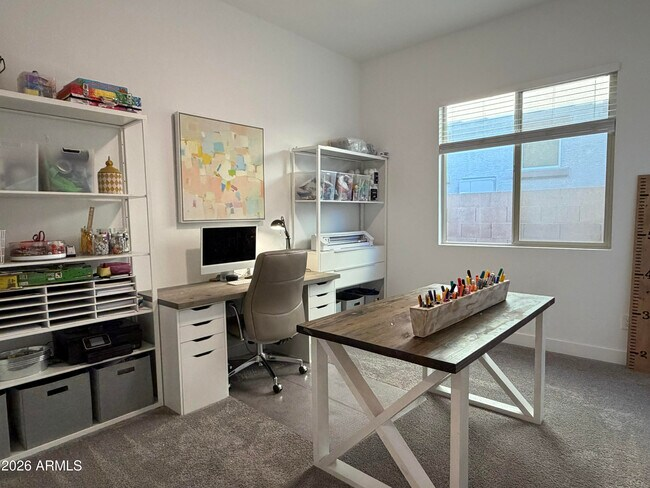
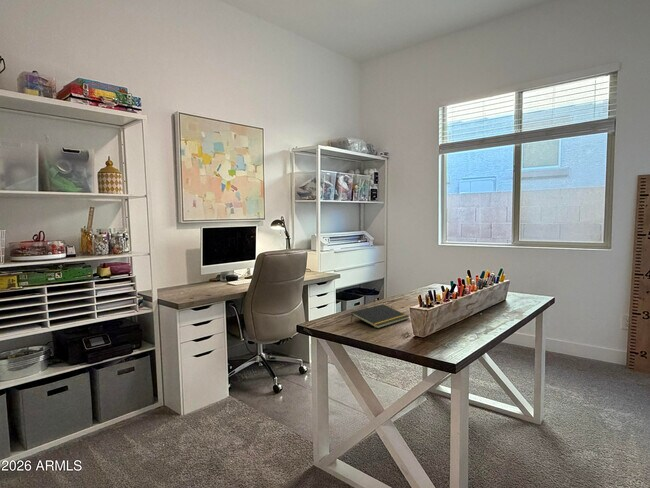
+ notepad [350,303,410,329]
